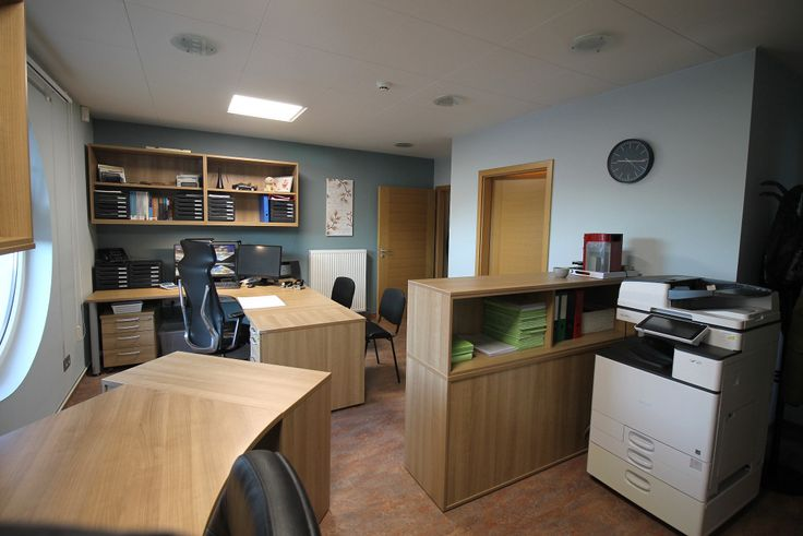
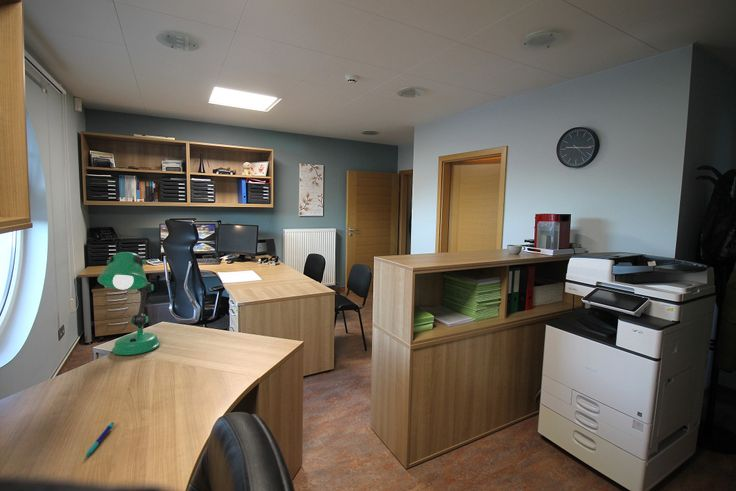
+ pen [84,421,115,459]
+ desk lamp [97,251,161,356]
